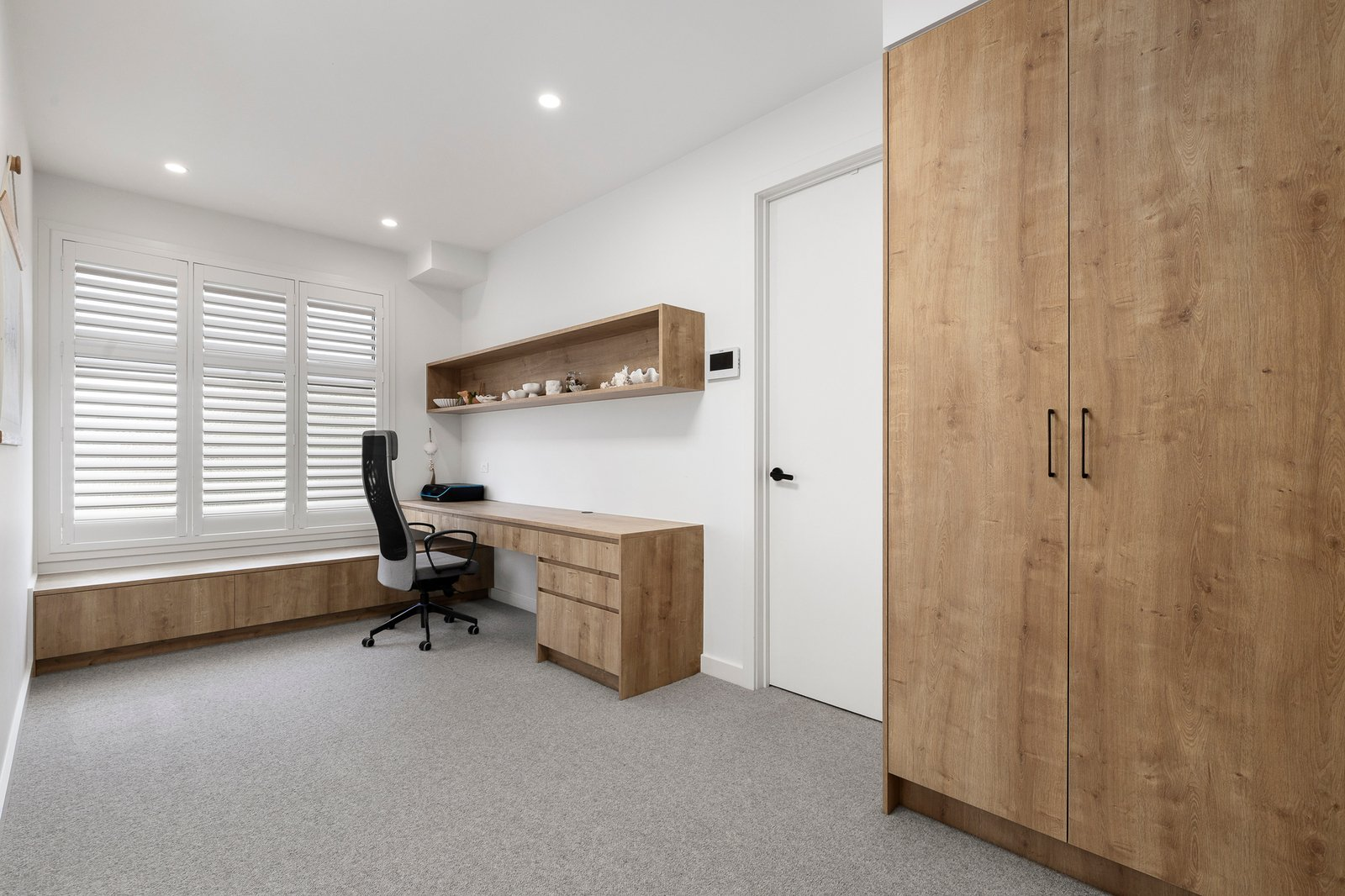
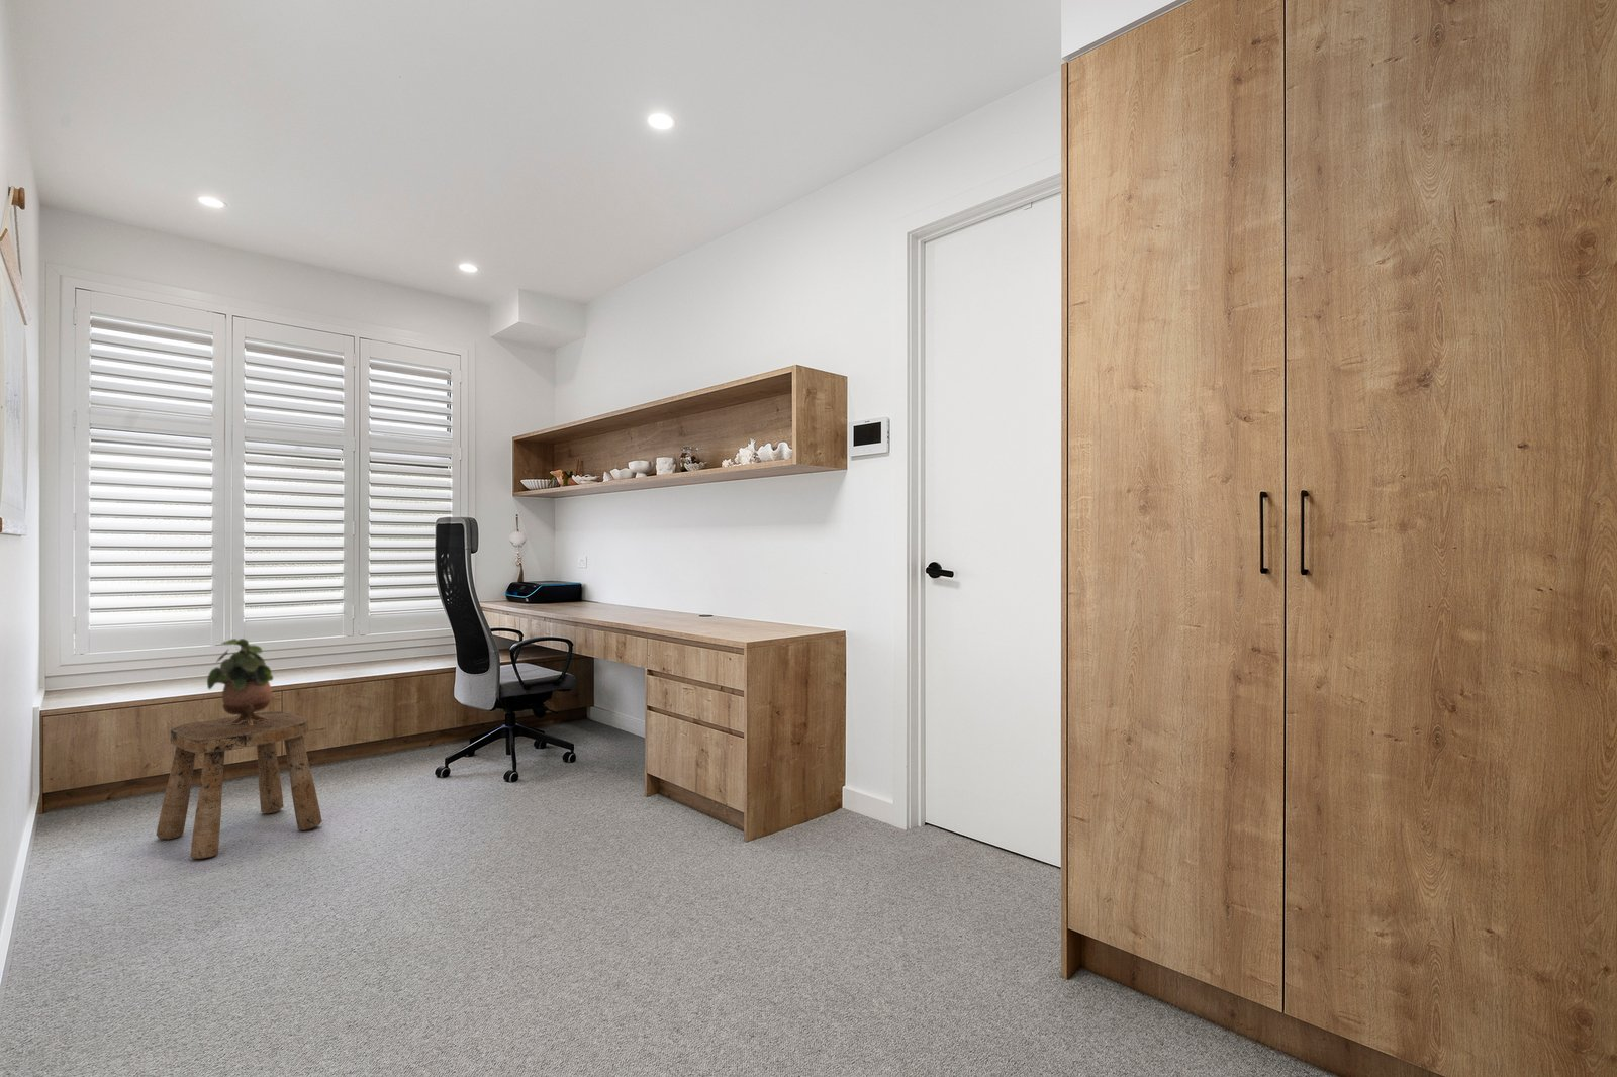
+ stool [155,712,323,859]
+ potted plant [206,637,274,725]
